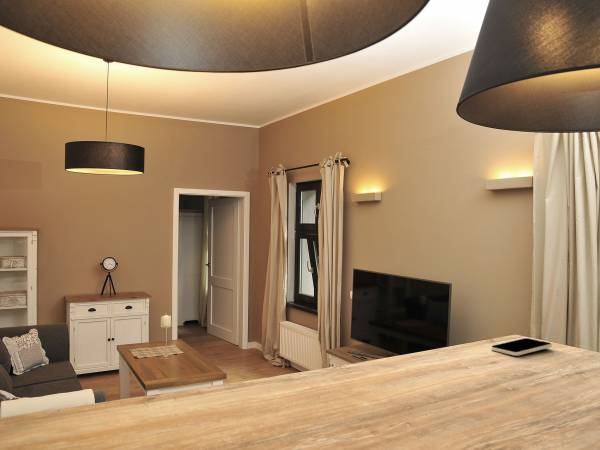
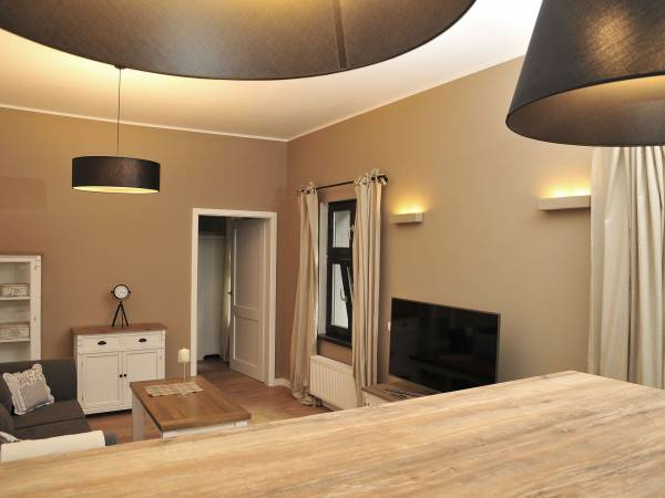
- smartphone [490,337,553,357]
